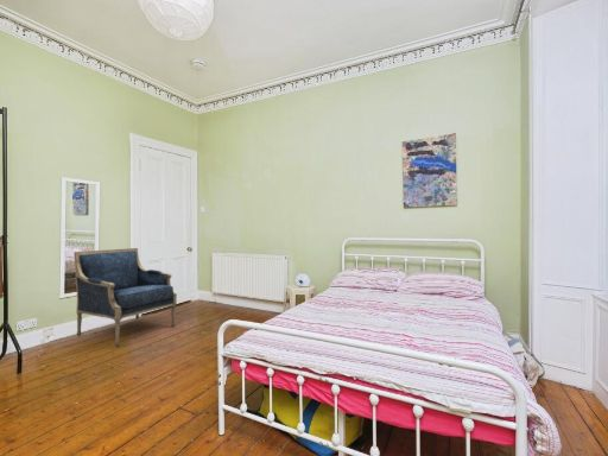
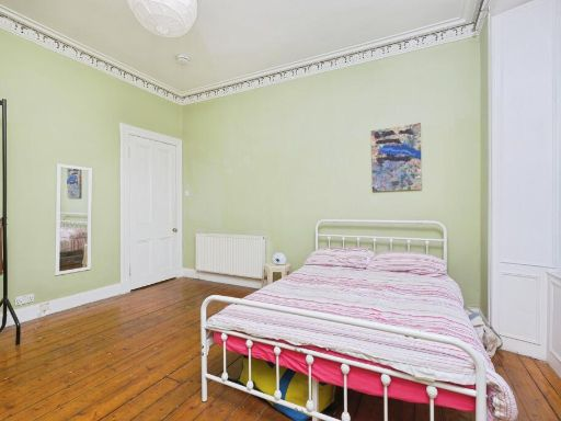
- armchair [72,247,178,348]
